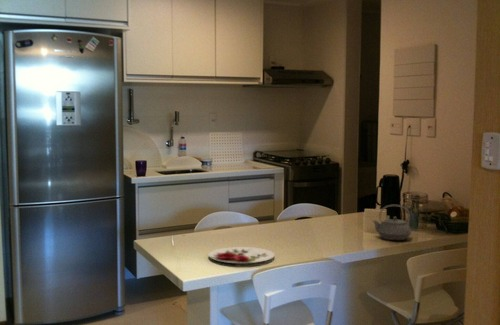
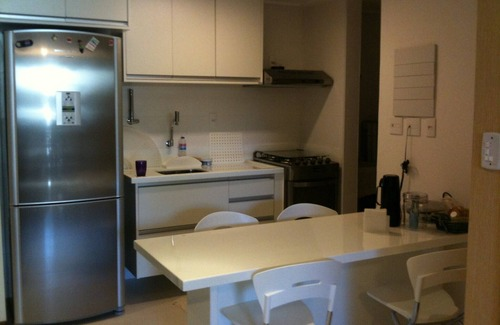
- plate [208,246,275,264]
- teapot [372,204,412,241]
